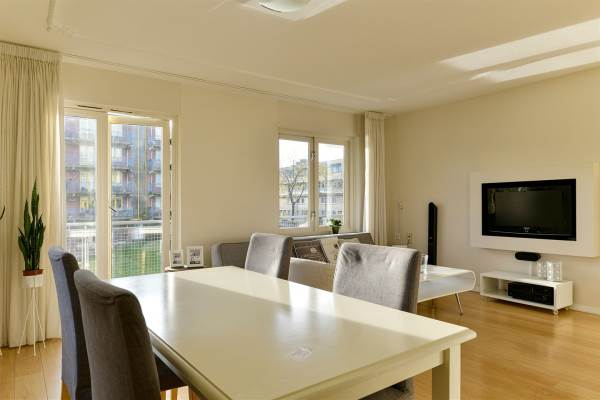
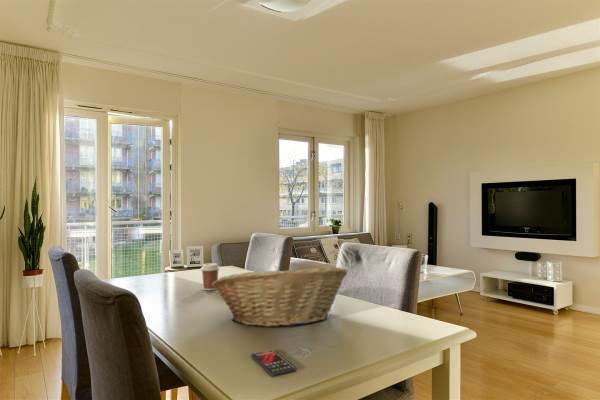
+ coffee cup [200,262,221,291]
+ smartphone [250,349,297,377]
+ fruit basket [212,265,348,328]
